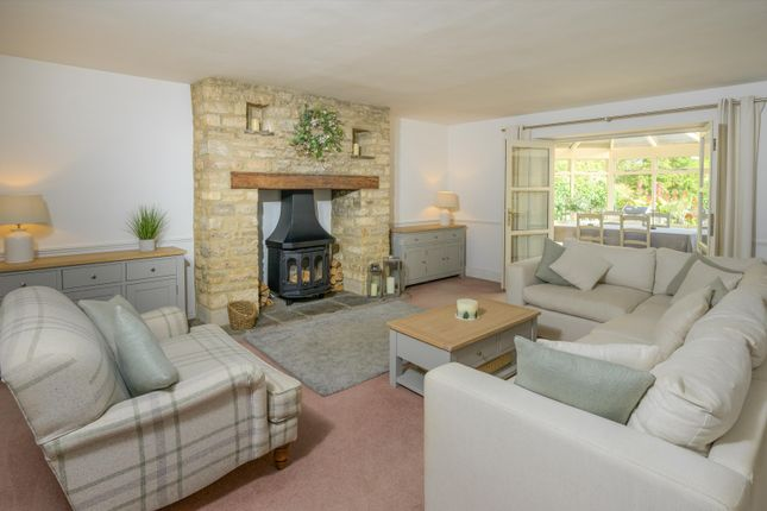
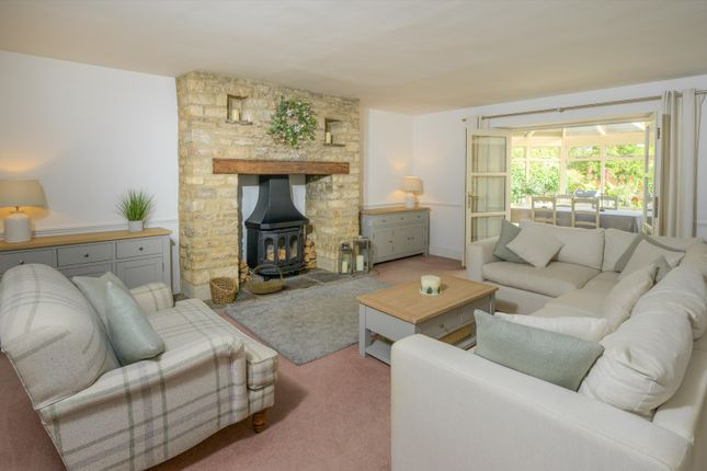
+ basket [246,263,286,295]
